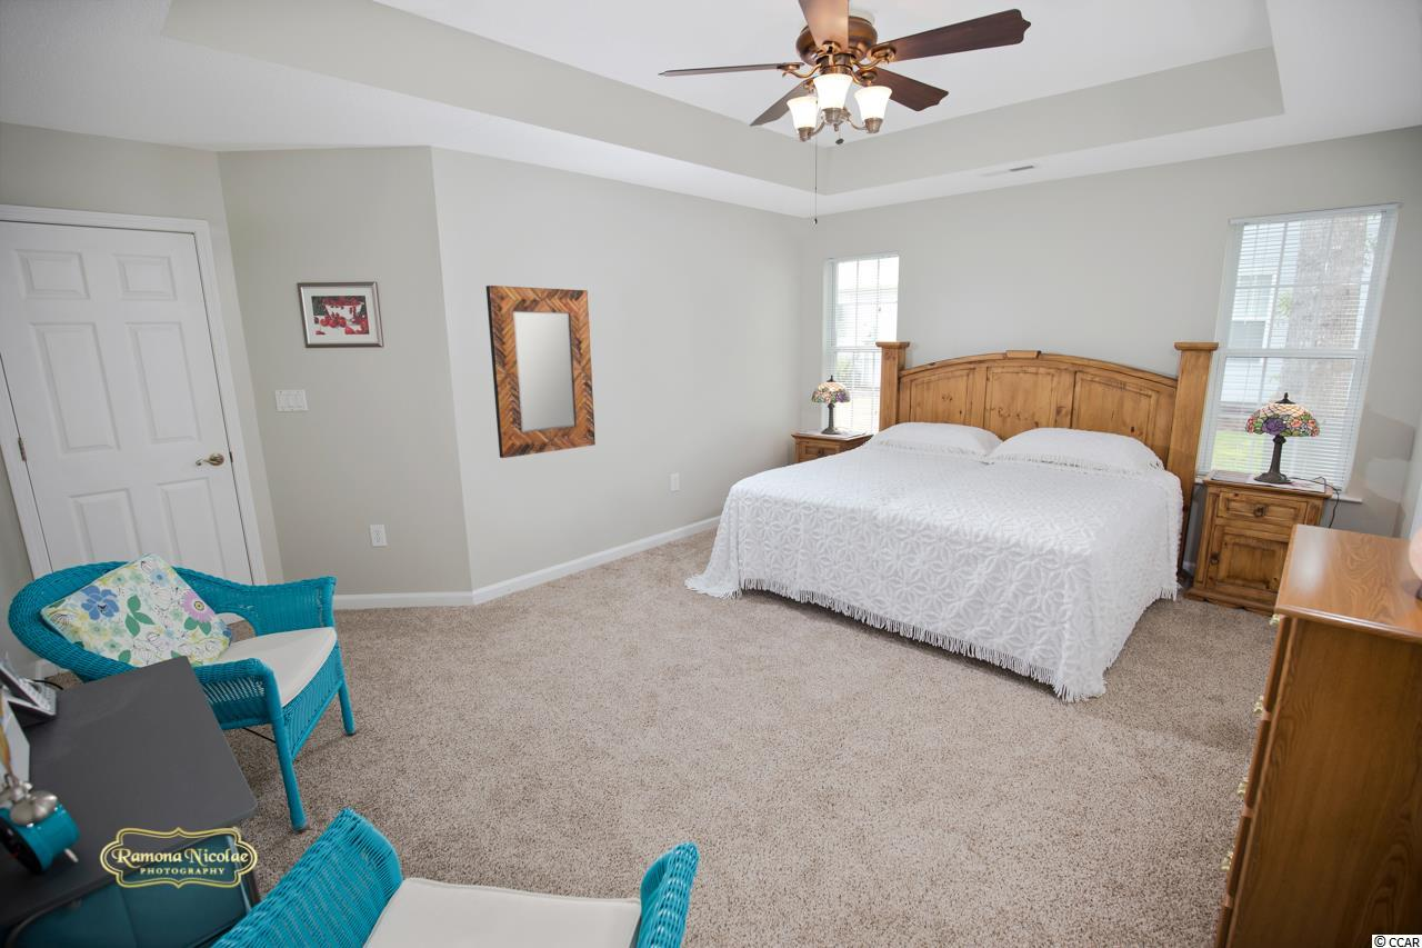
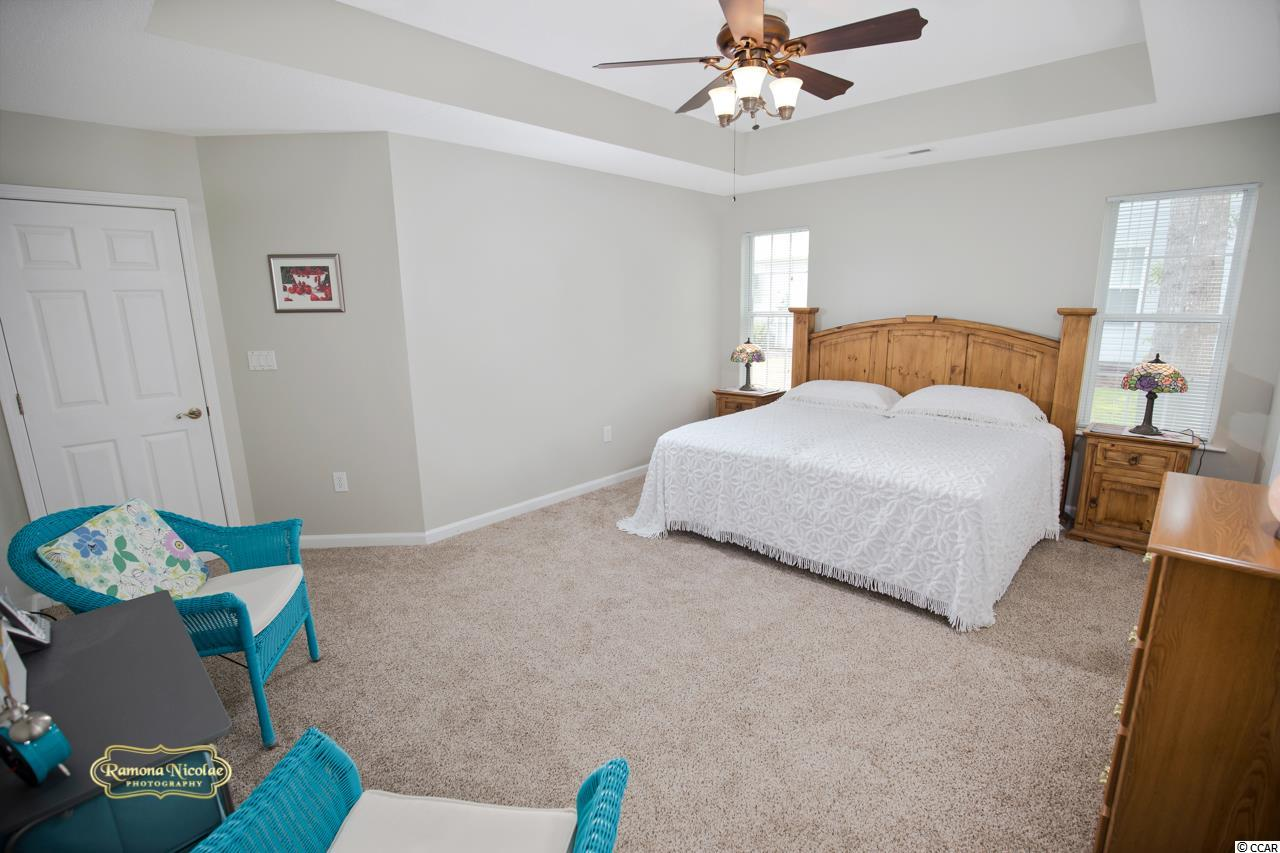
- home mirror [484,285,597,459]
